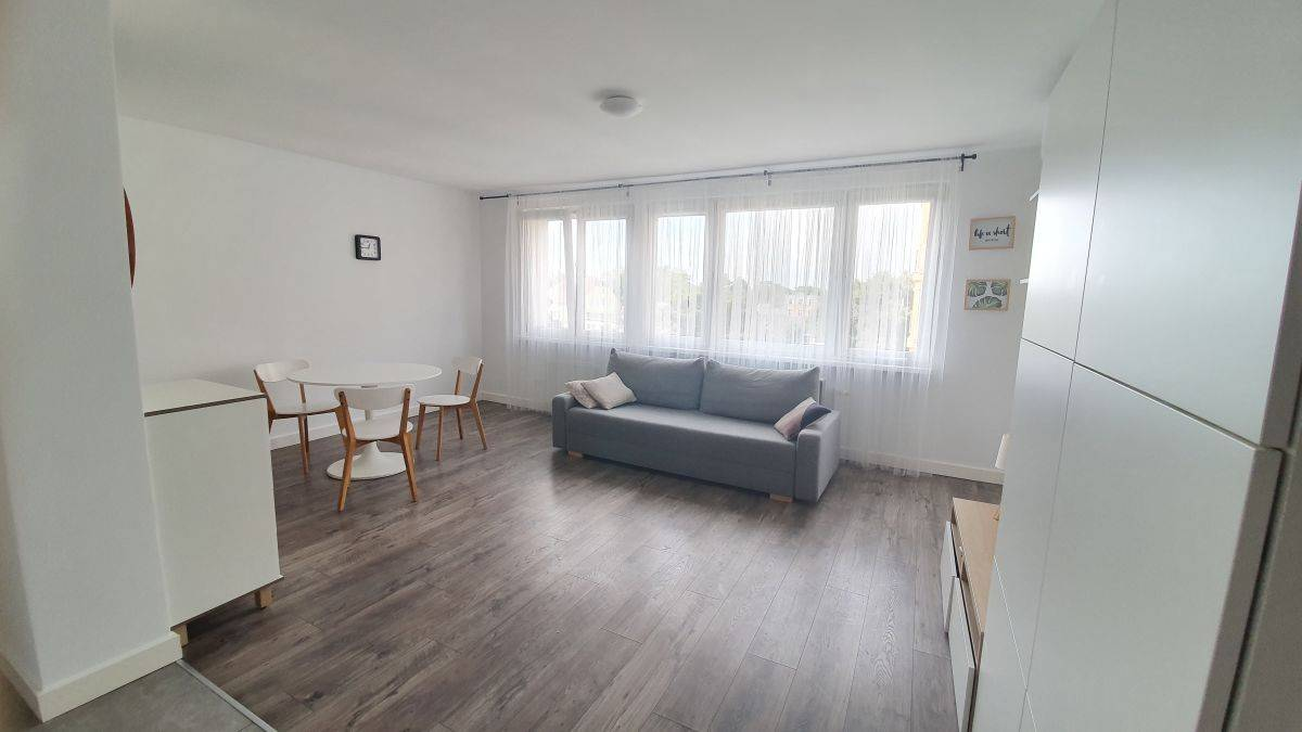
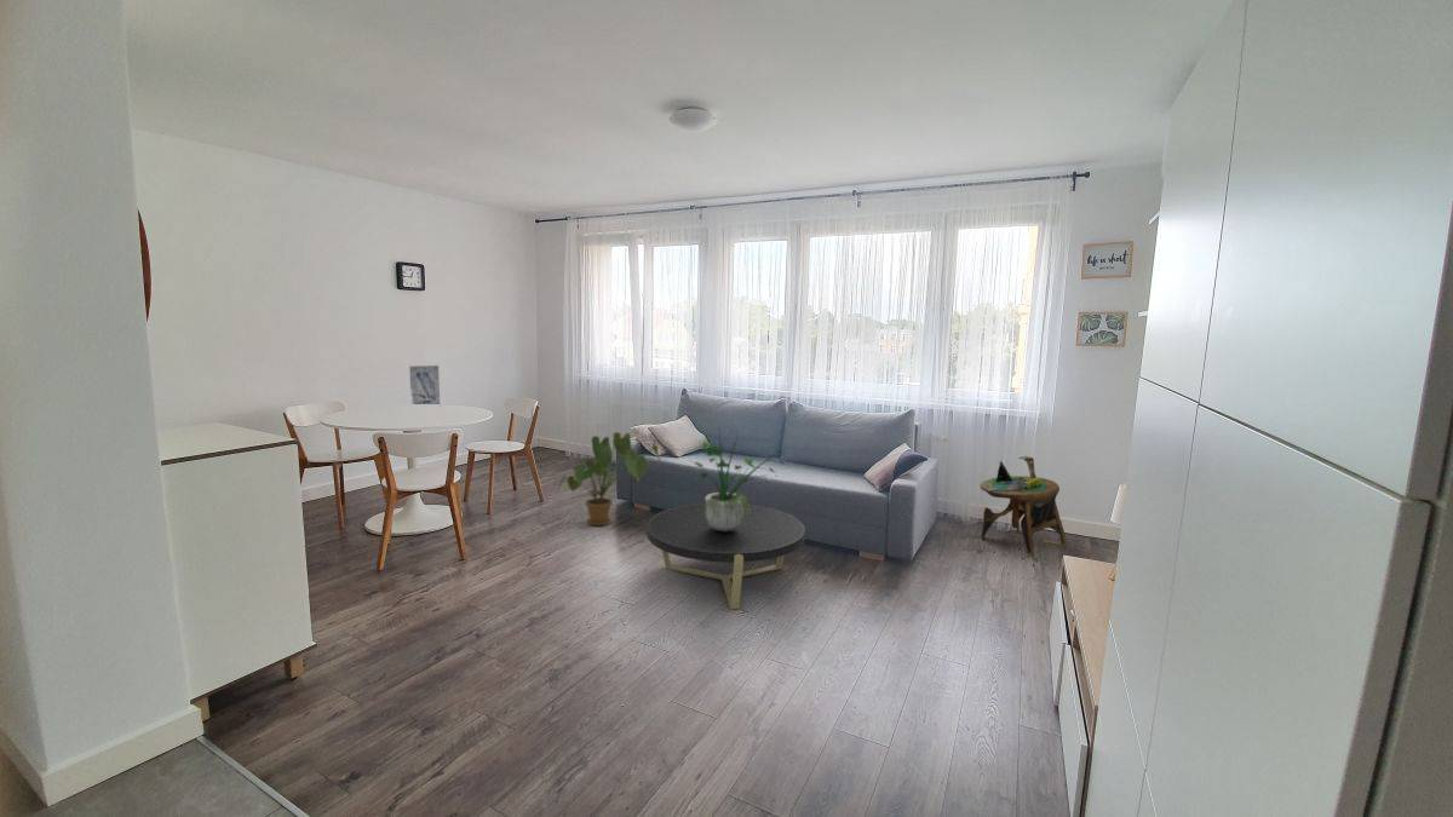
+ side table [980,454,1069,557]
+ coffee table [645,501,806,610]
+ house plant [557,431,662,527]
+ potted plant [690,425,787,531]
+ wall art [408,364,441,405]
